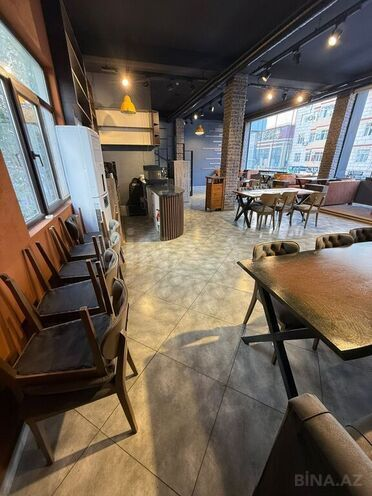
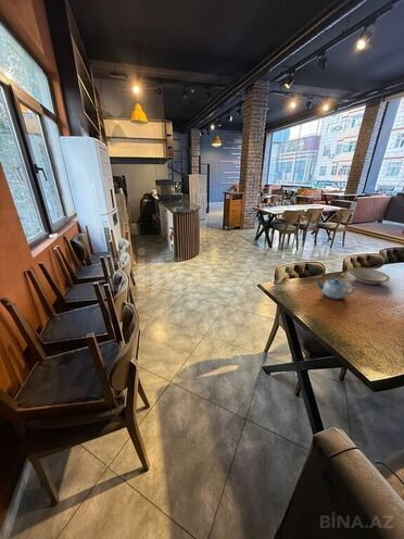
+ chinaware [315,278,356,300]
+ bowl [349,266,391,286]
